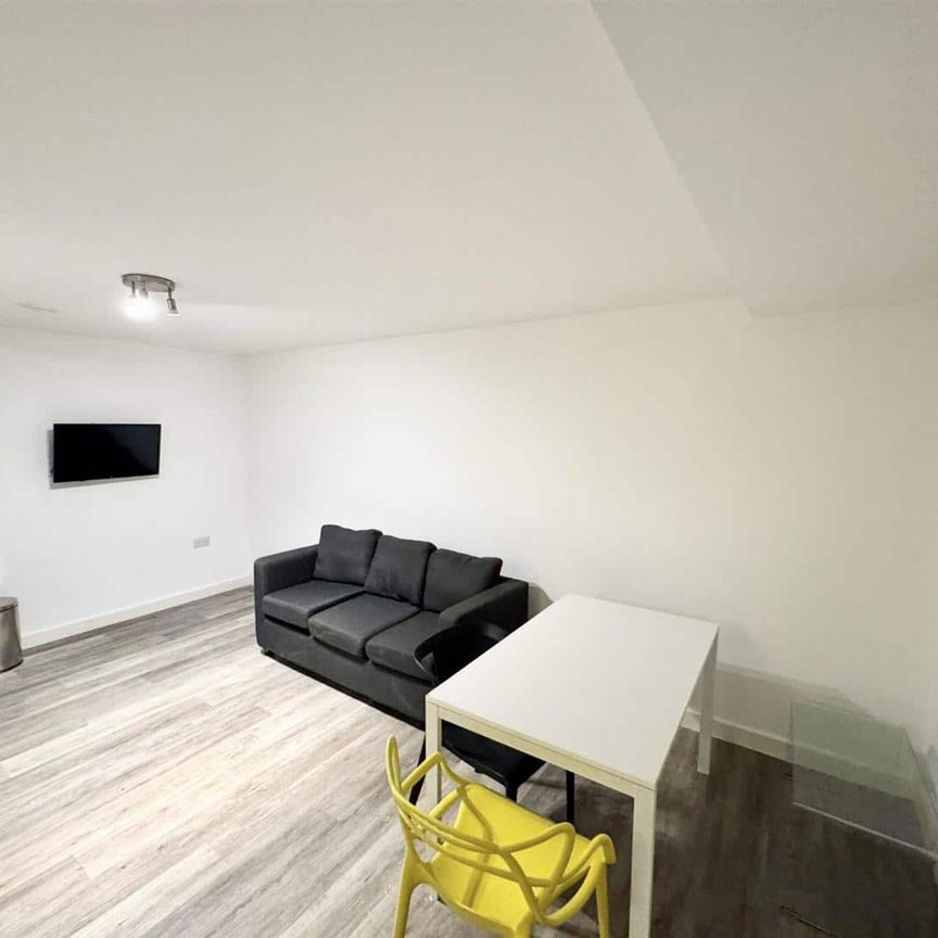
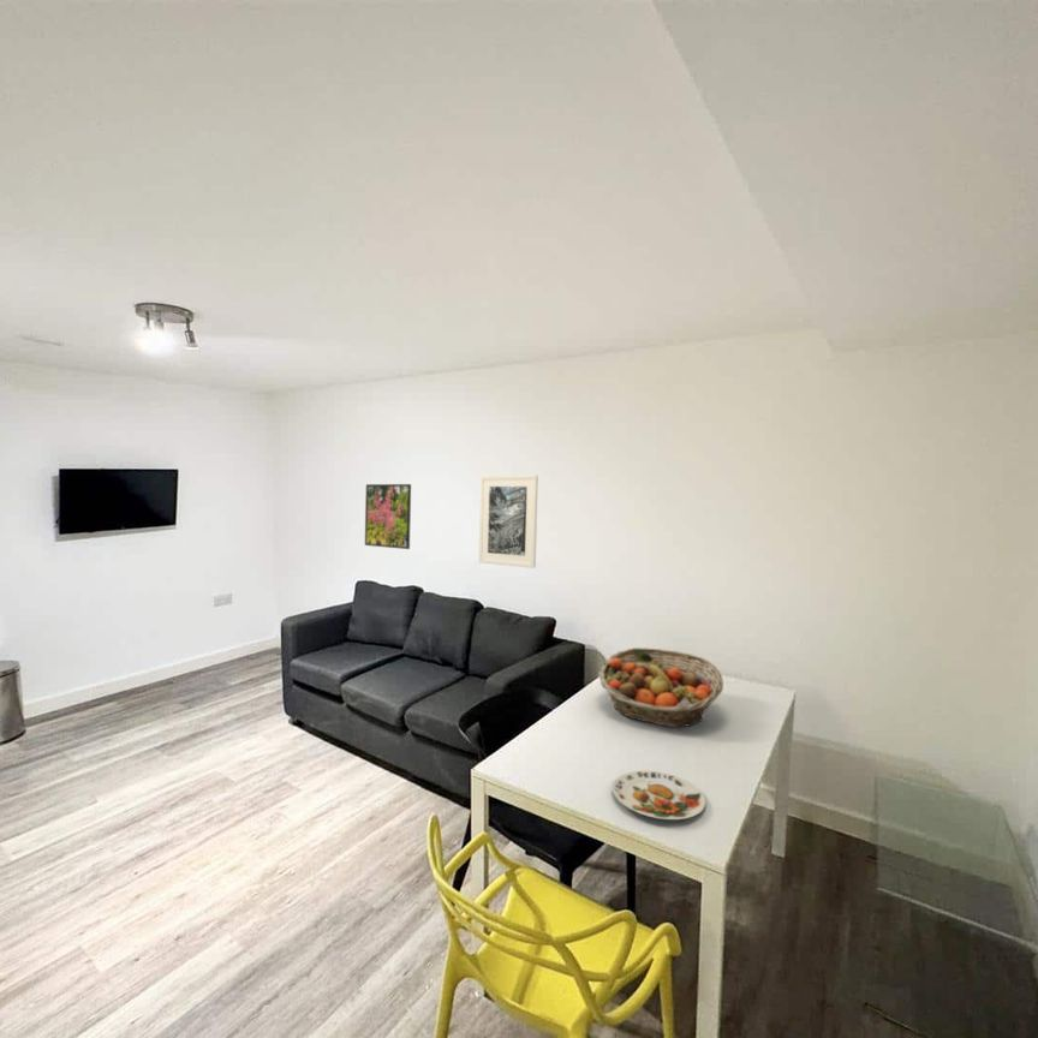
+ plate [612,769,706,821]
+ fruit basket [597,646,724,728]
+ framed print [478,473,539,569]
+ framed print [364,483,412,550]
